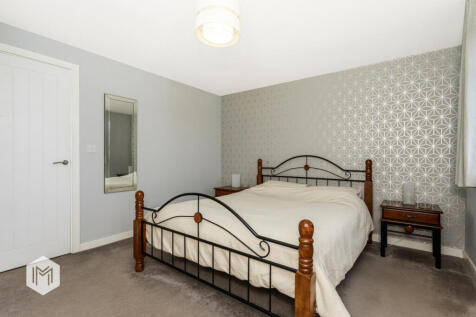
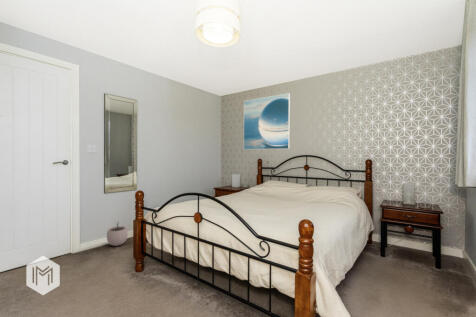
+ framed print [243,92,291,150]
+ plant pot [106,220,129,247]
